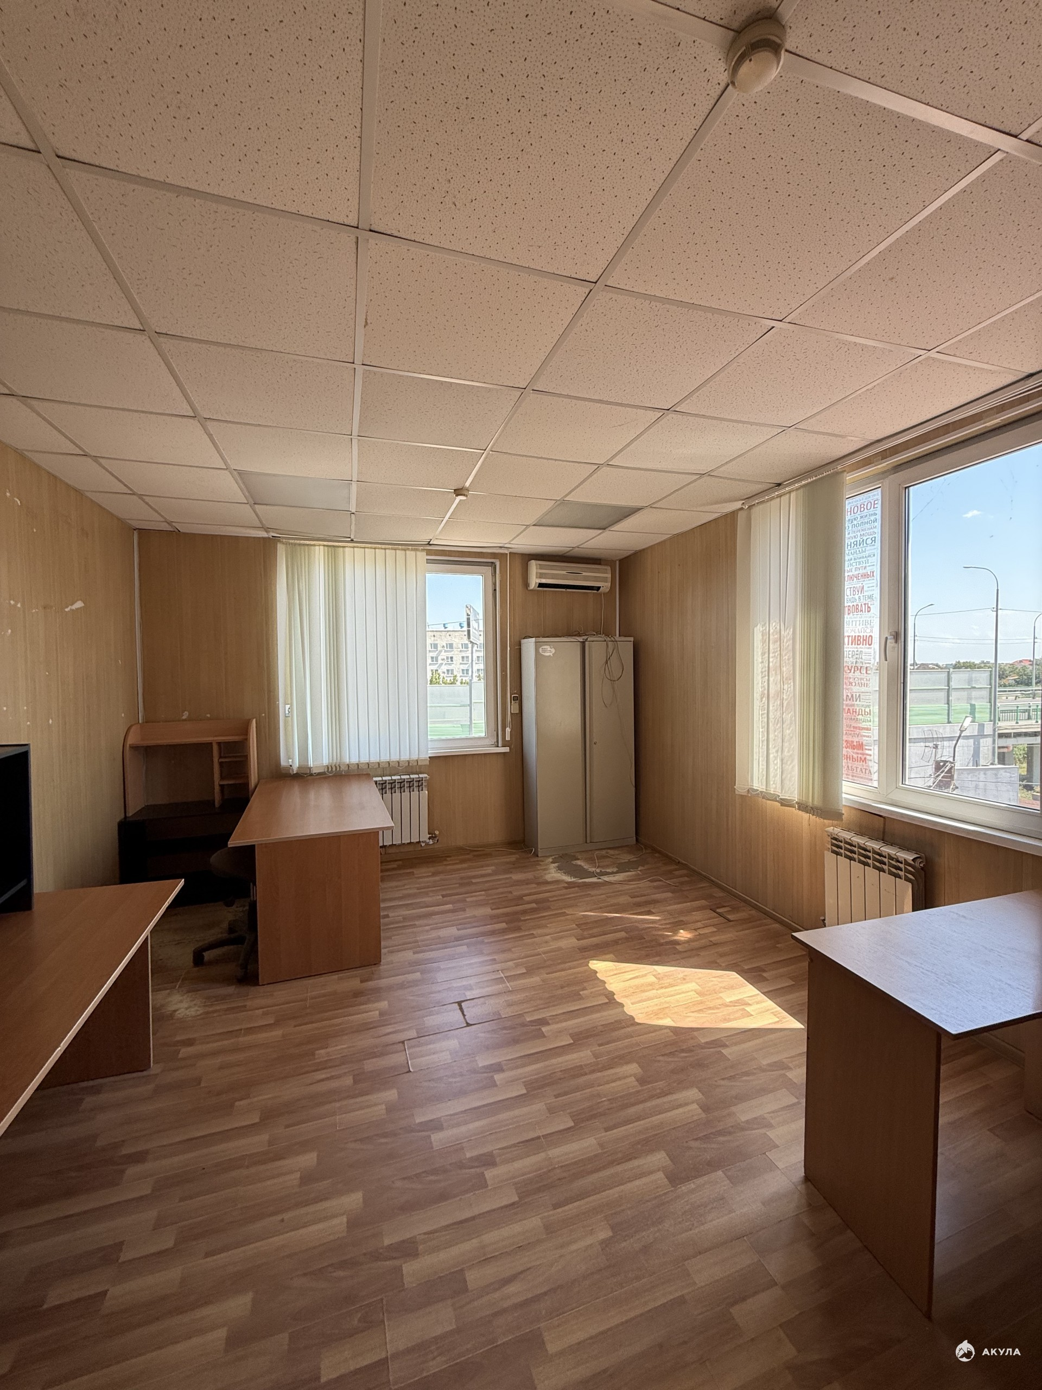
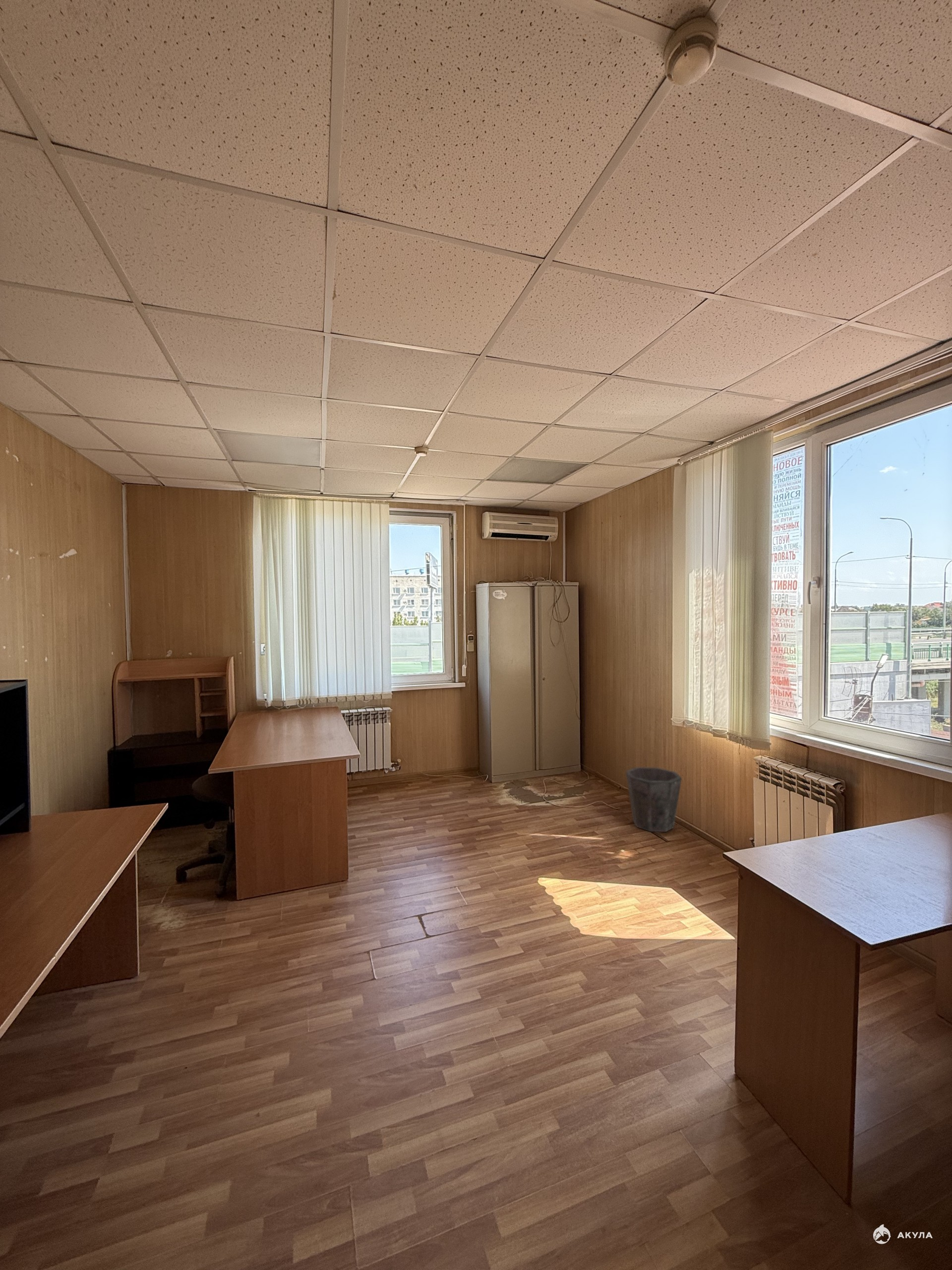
+ waste bin [625,766,682,832]
